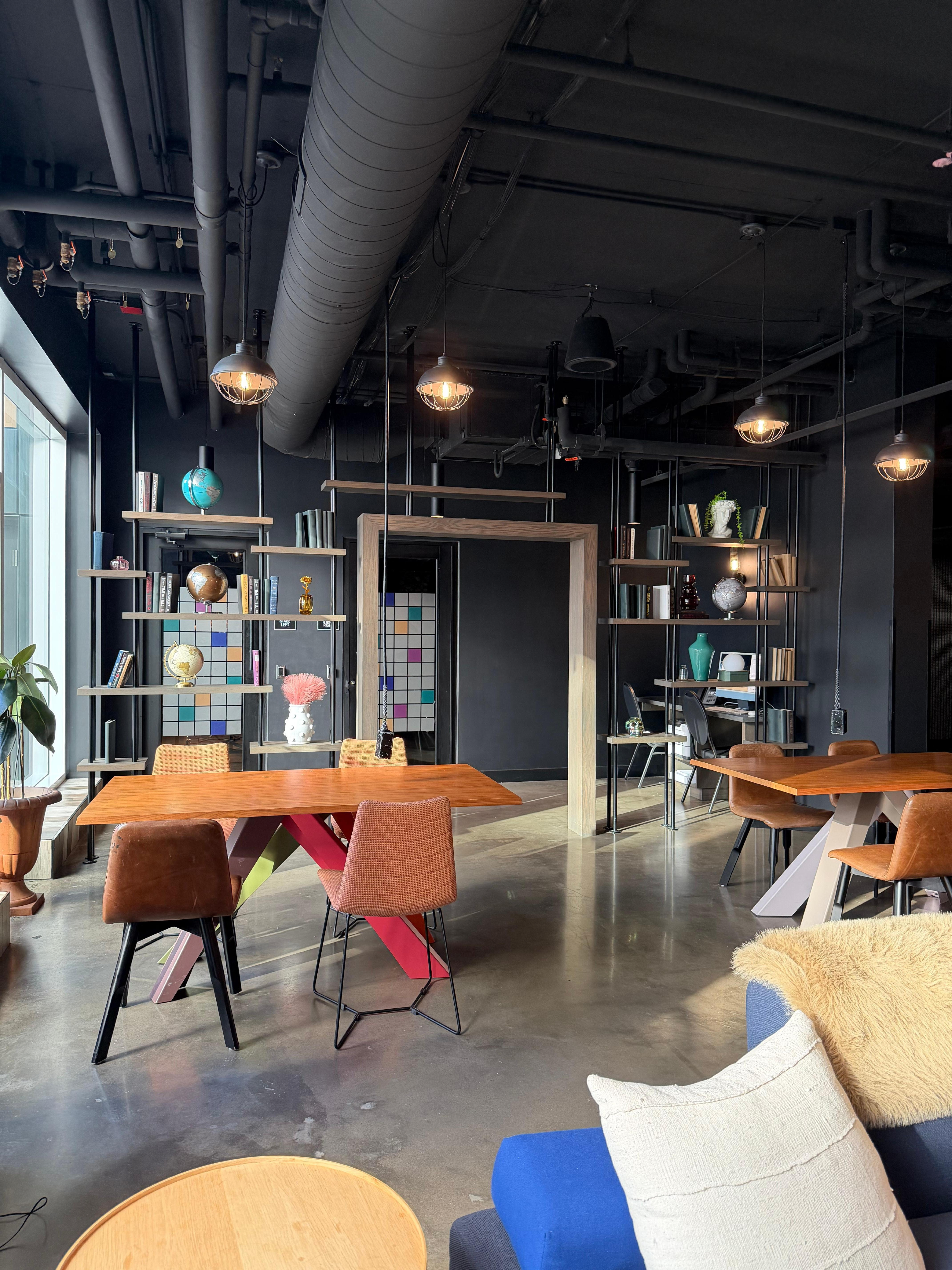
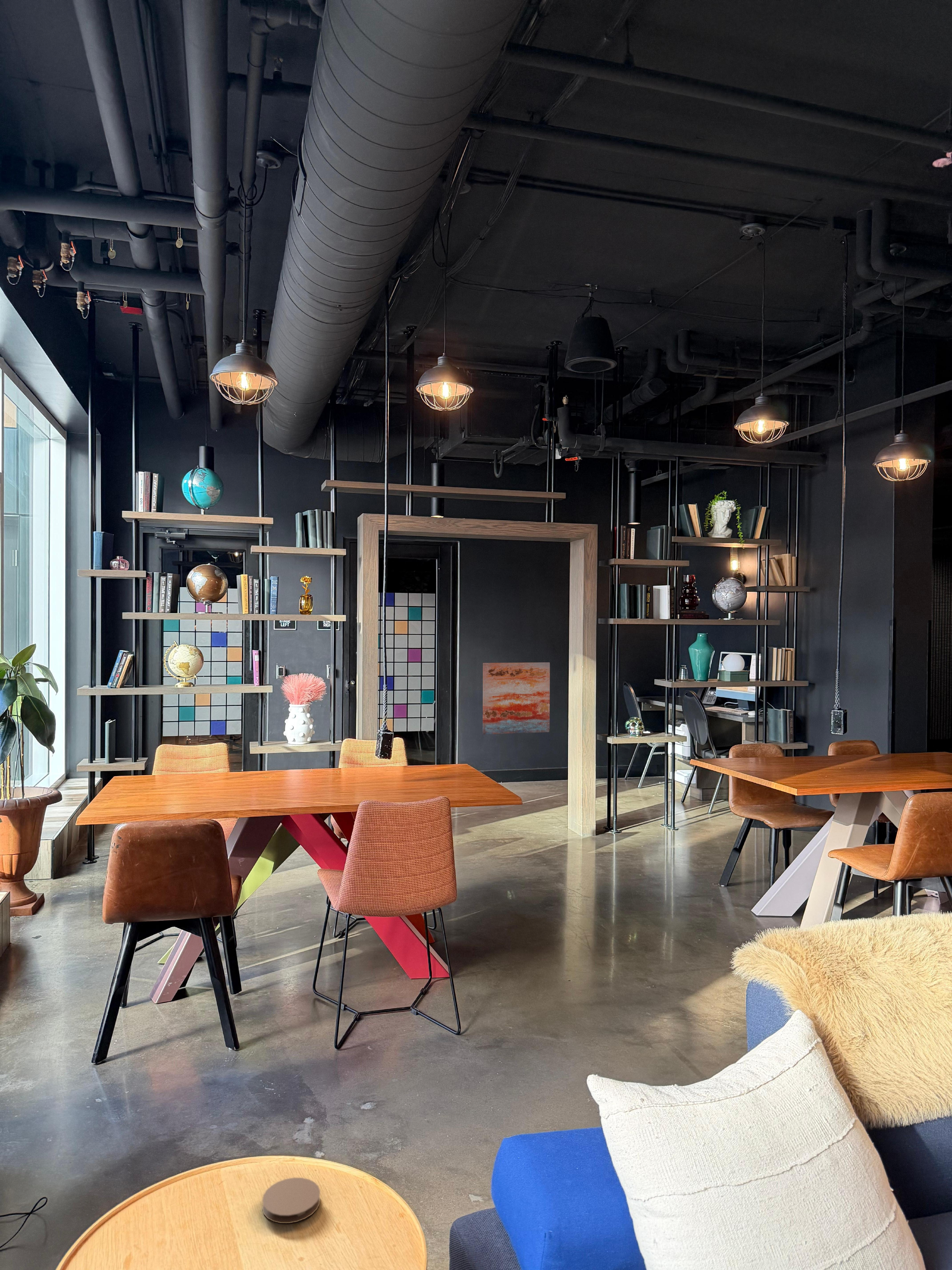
+ wall art [483,662,550,735]
+ coaster [262,1177,320,1223]
